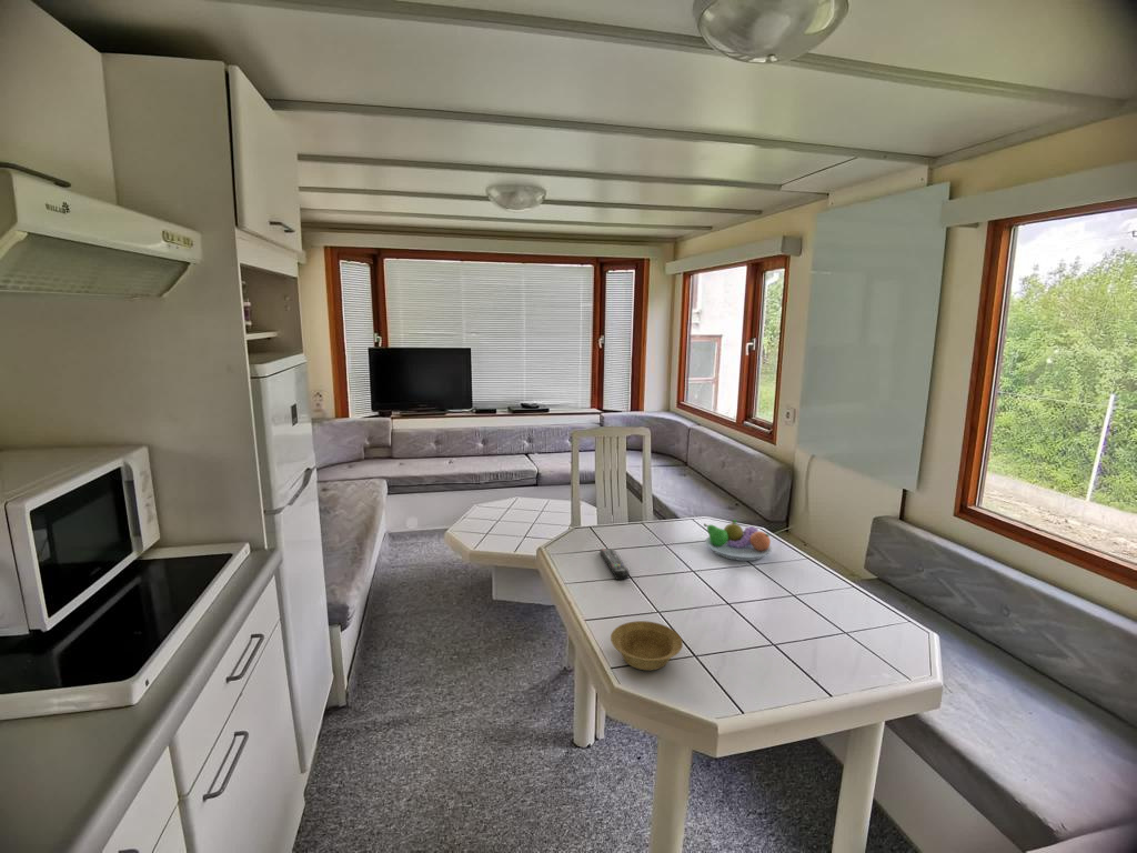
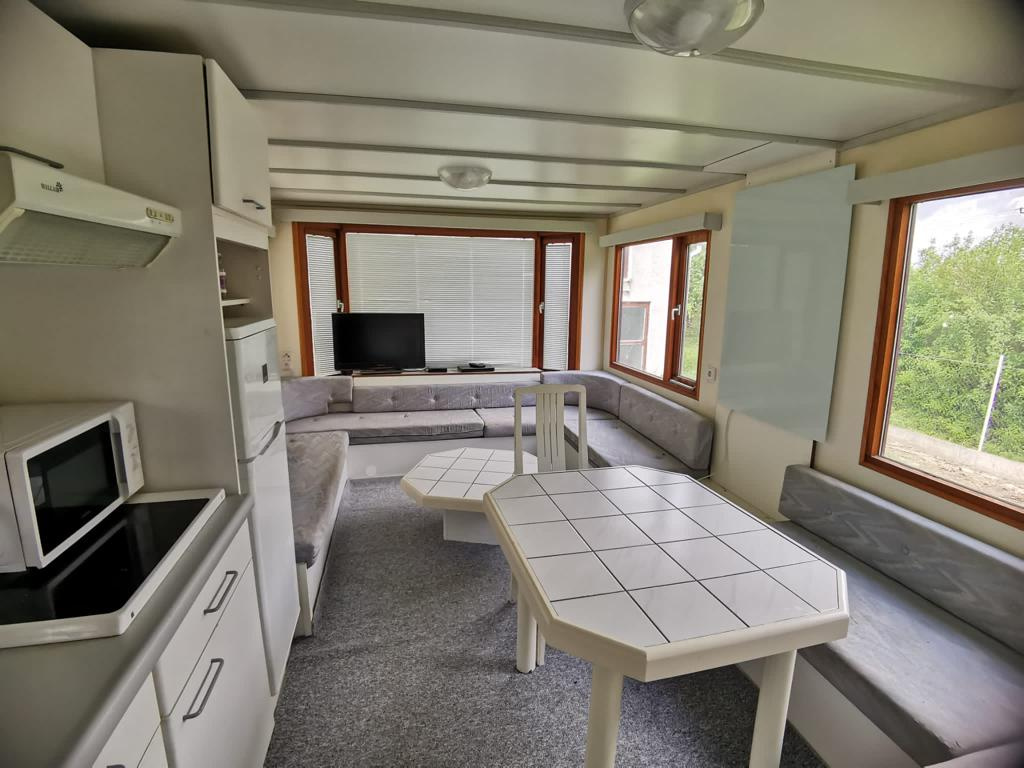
- fruit bowl [703,518,773,562]
- bowl [610,620,684,672]
- remote control [598,548,631,581]
